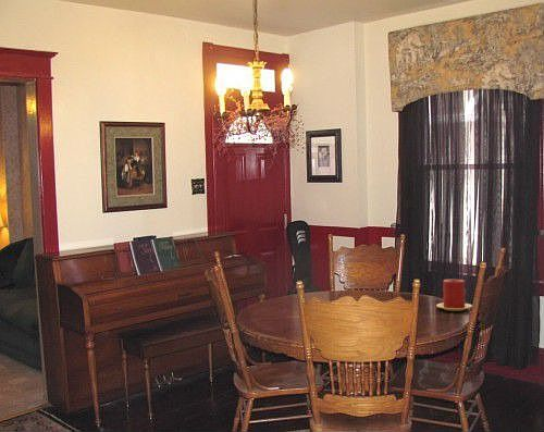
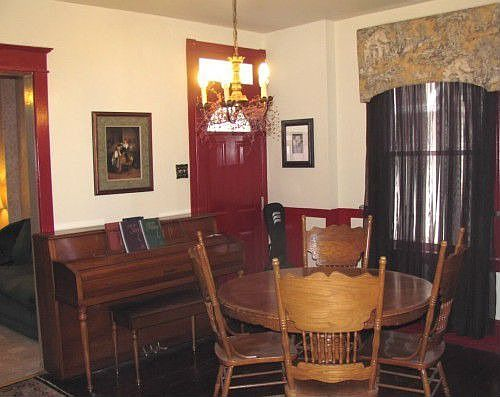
- candle [435,279,473,312]
